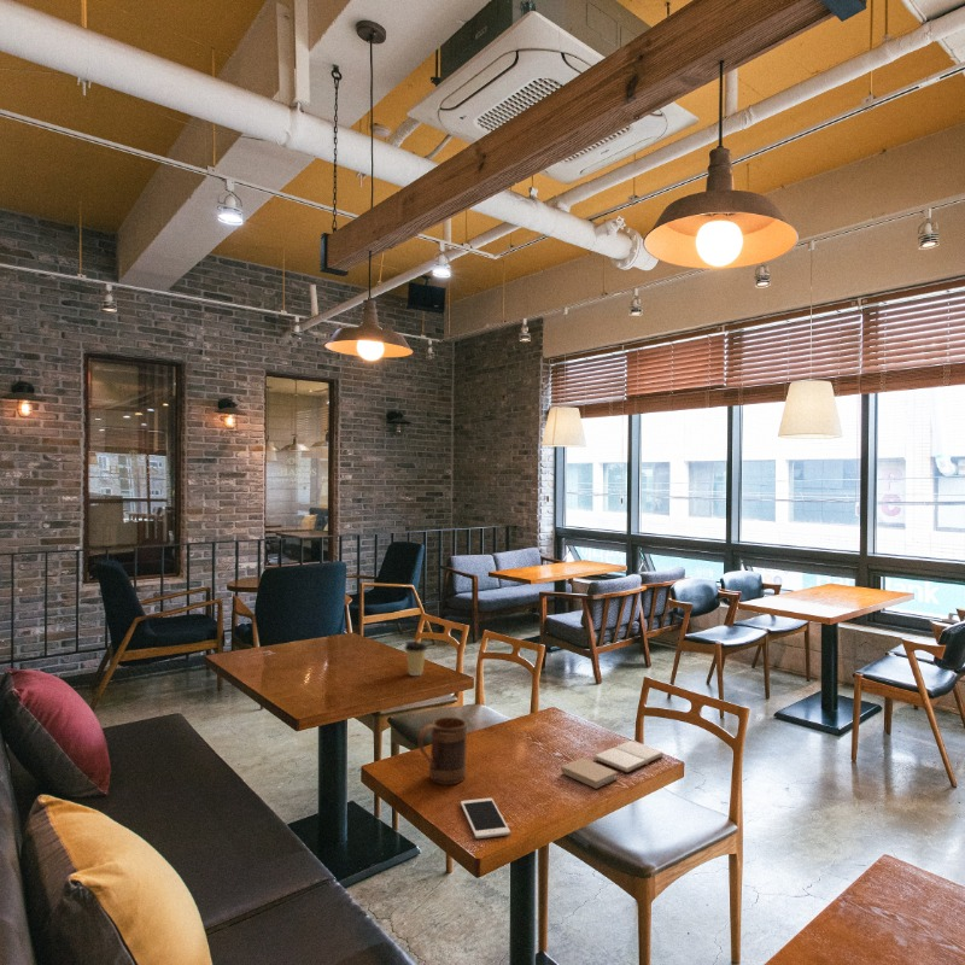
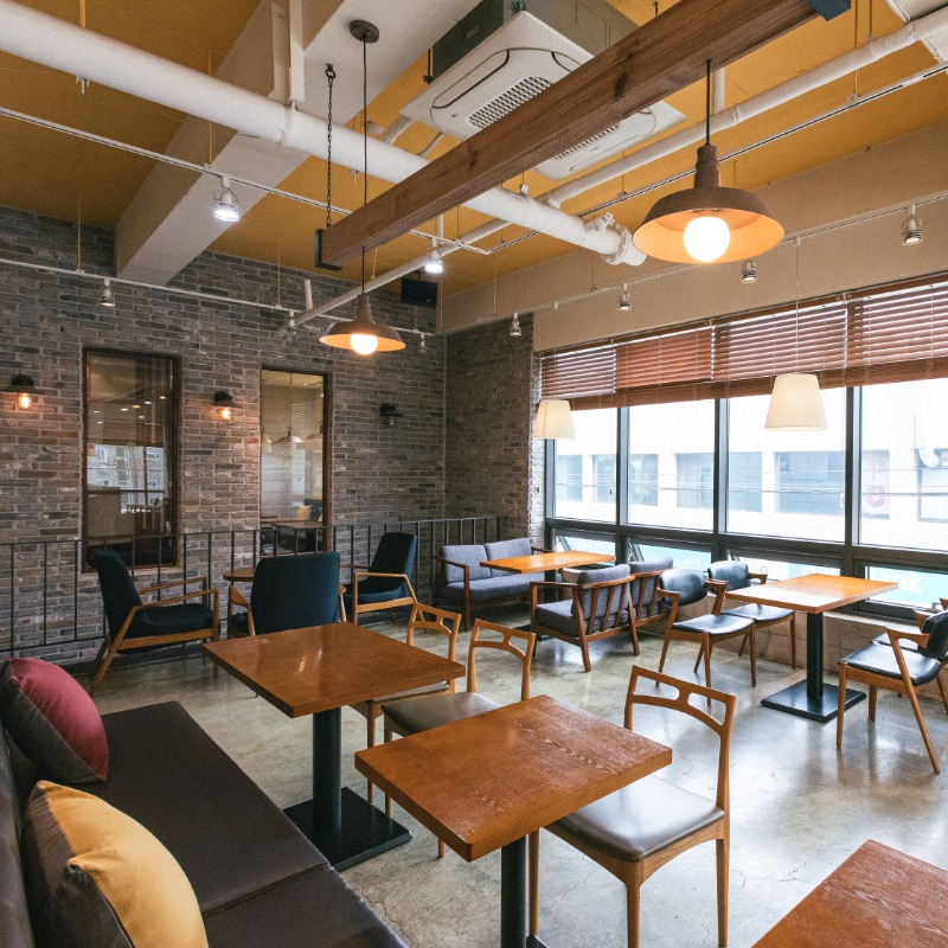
- mug [416,717,468,785]
- book [561,739,666,790]
- coffee cup [403,641,428,677]
- cell phone [460,797,511,840]
